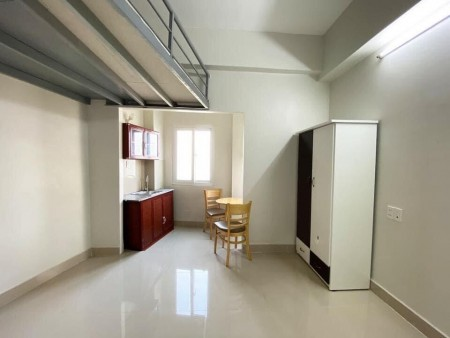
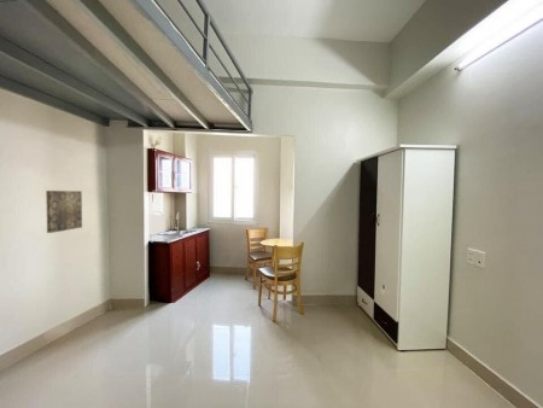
+ wall art [45,190,83,234]
